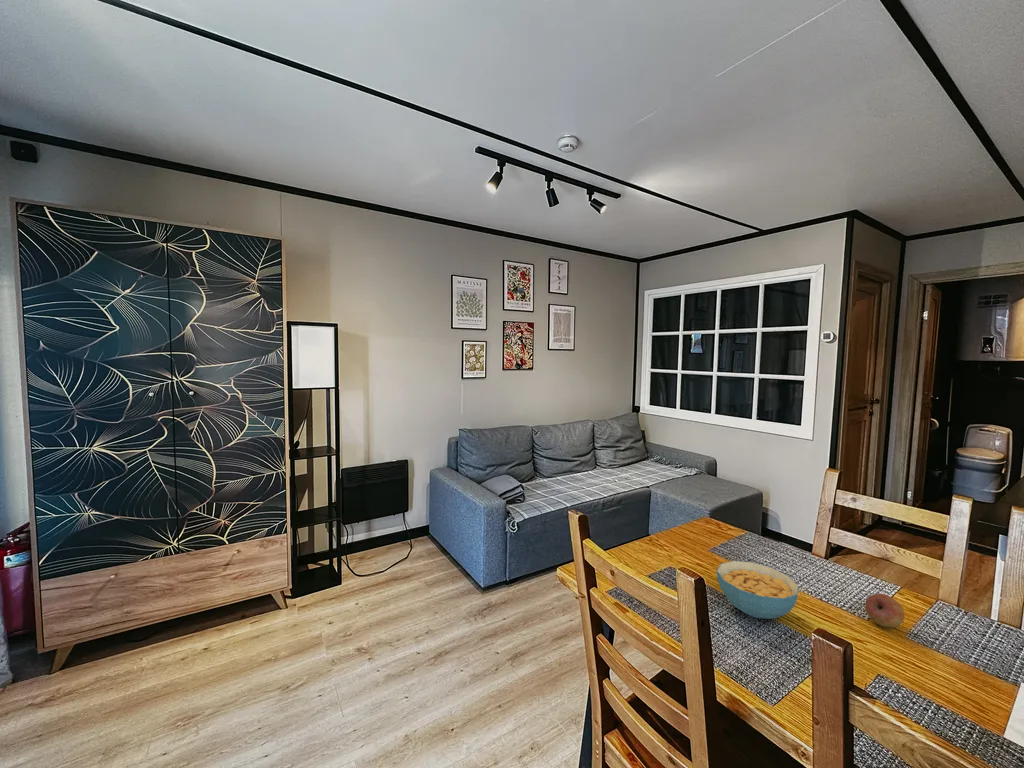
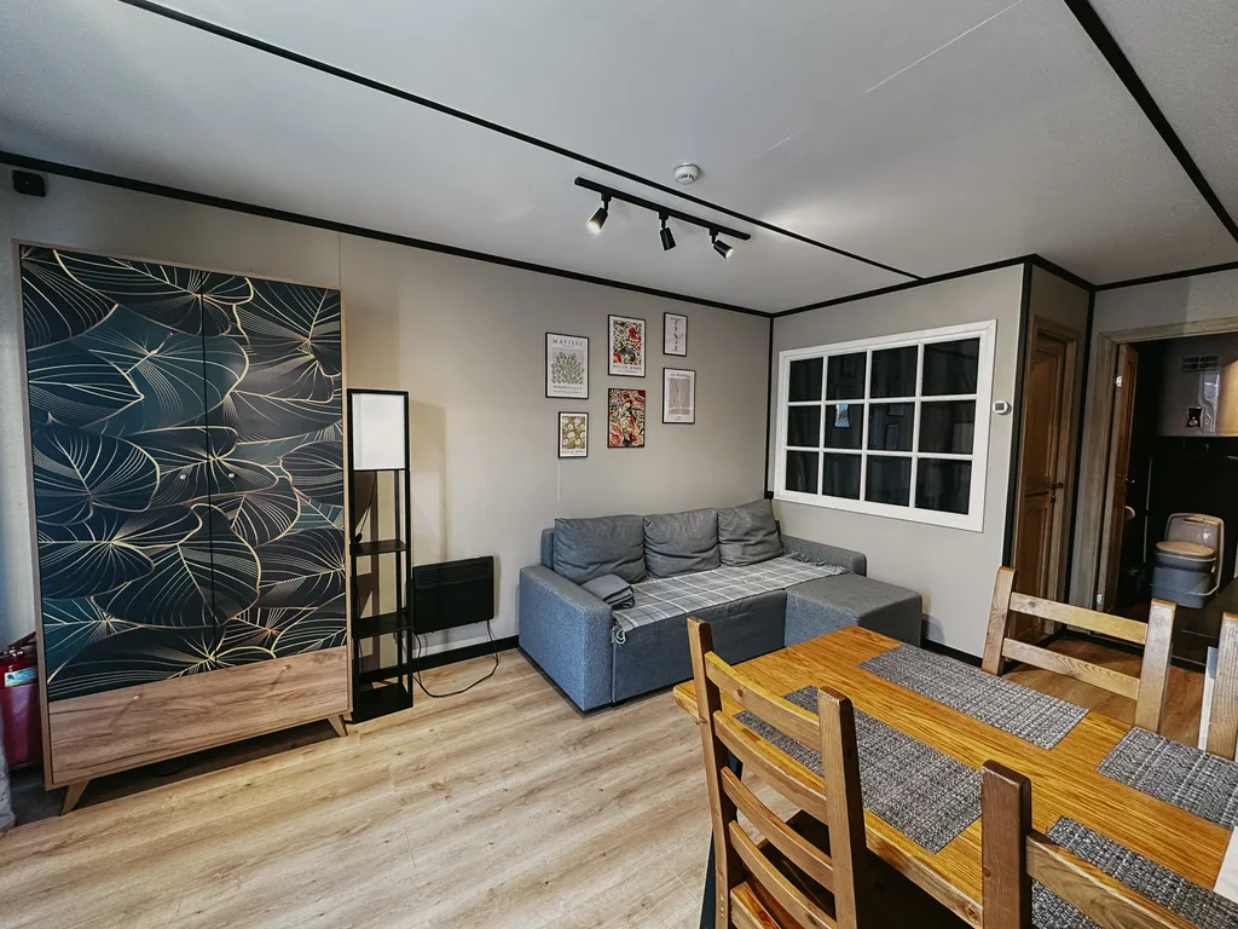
- cereal bowl [716,560,800,620]
- fruit [864,593,905,628]
